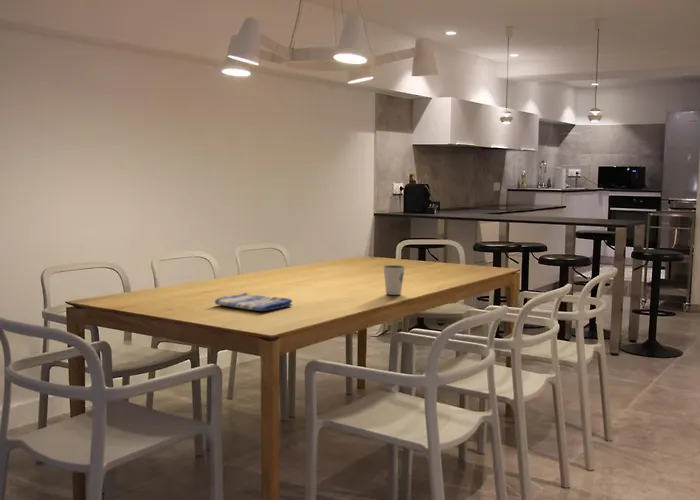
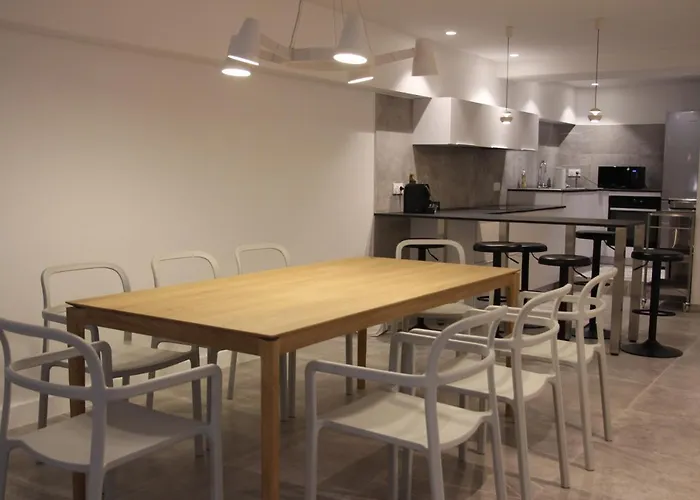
- dixie cup [382,264,406,296]
- dish towel [214,292,293,312]
